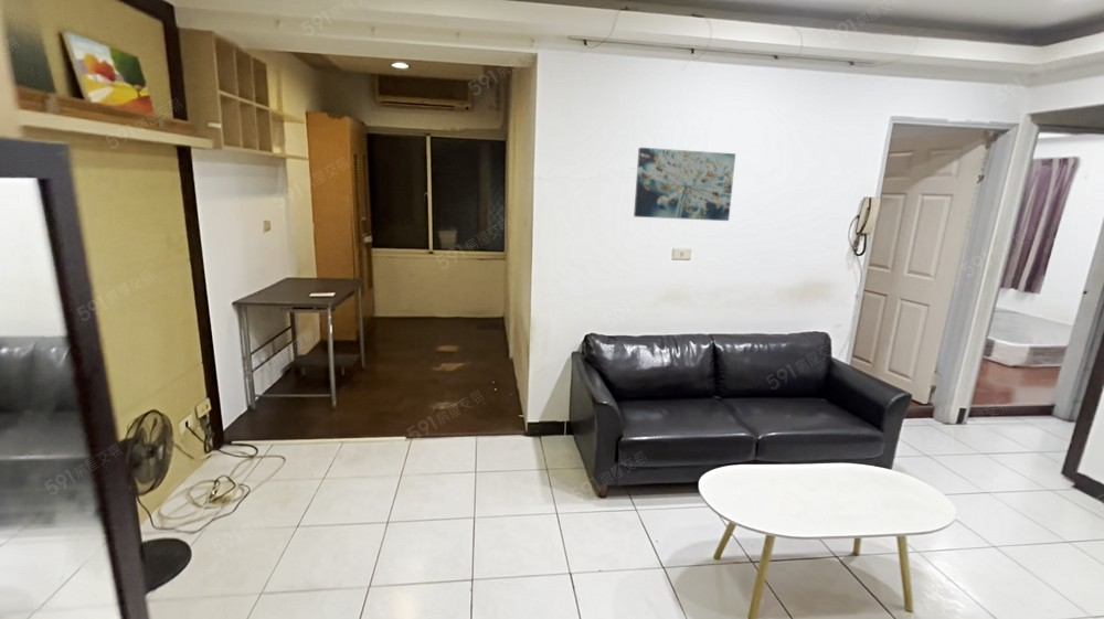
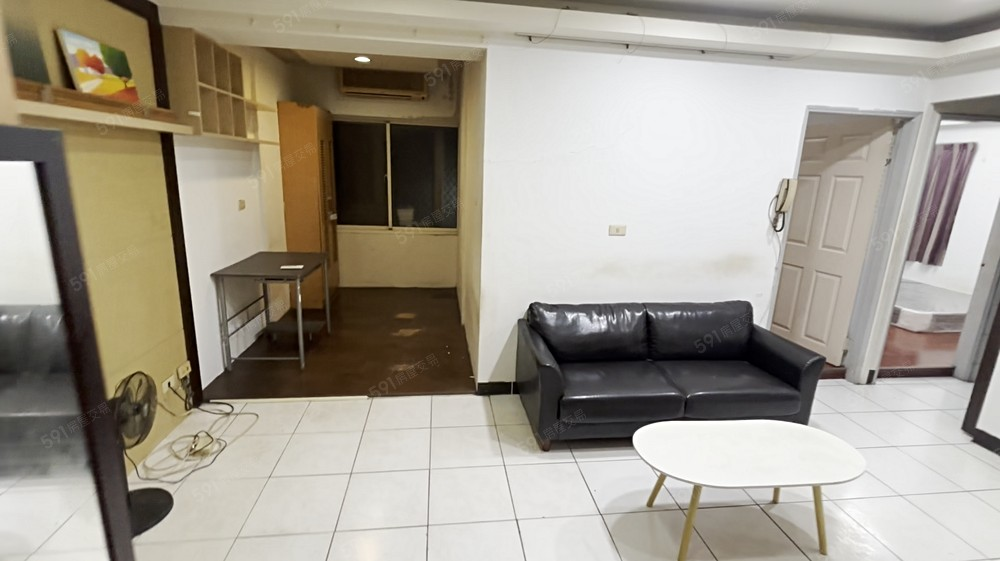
- wall art [633,147,736,222]
